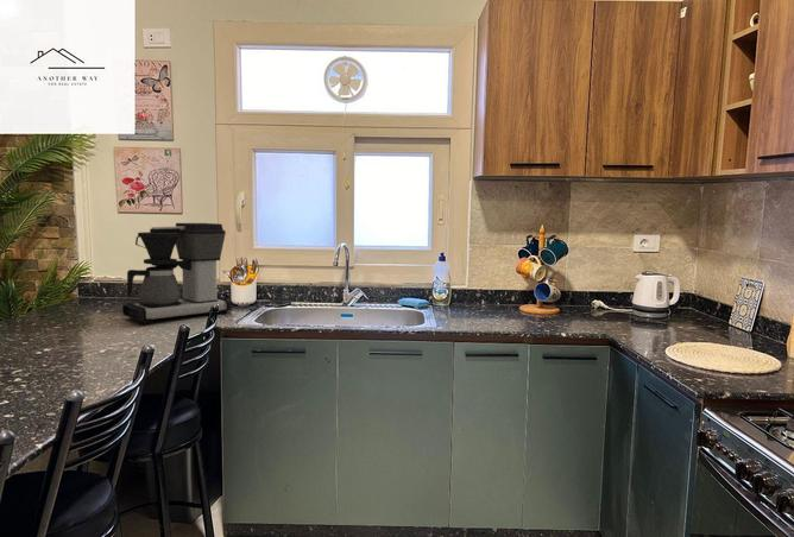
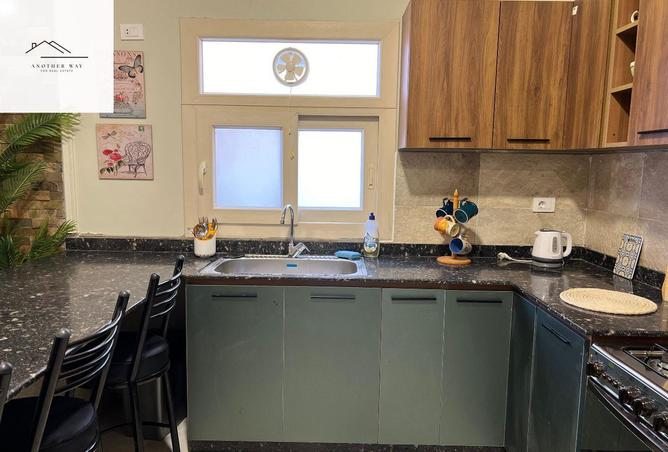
- coffee maker [121,222,233,326]
